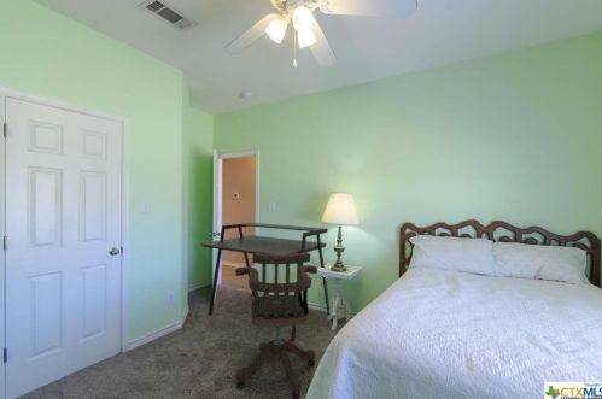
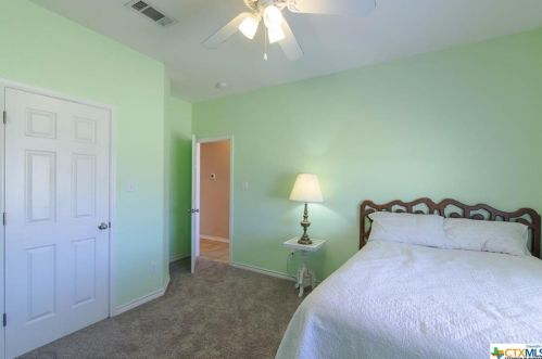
- desk [200,222,331,342]
- office chair [234,252,318,399]
